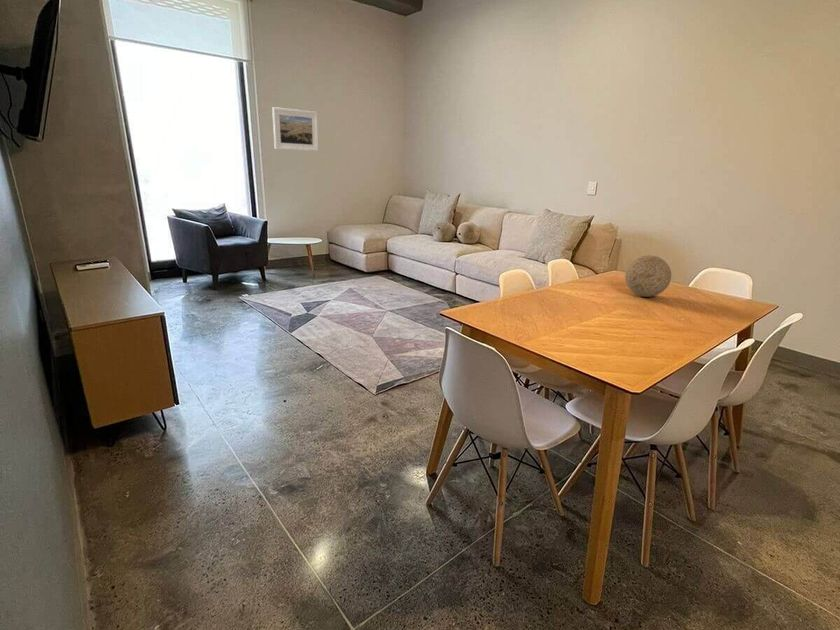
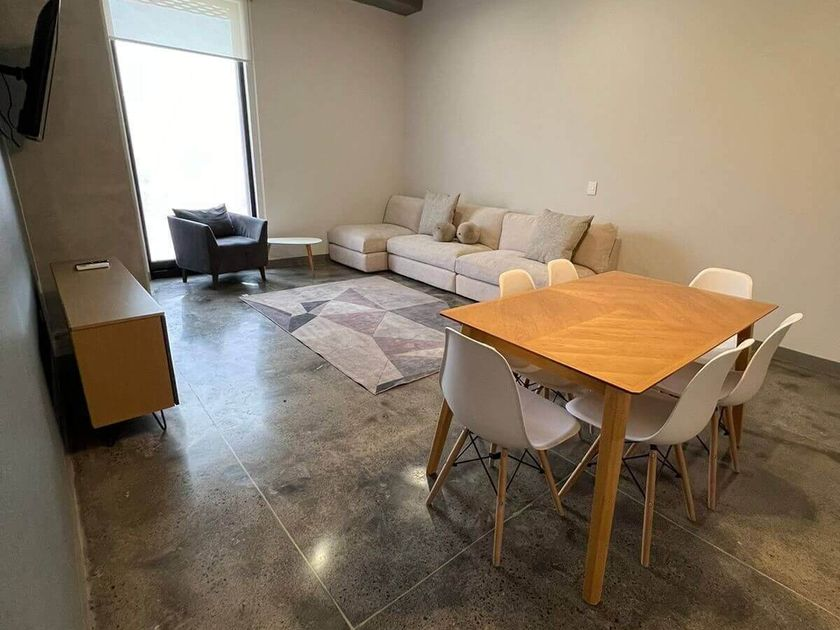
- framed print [271,106,319,152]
- decorative ball [624,254,672,298]
